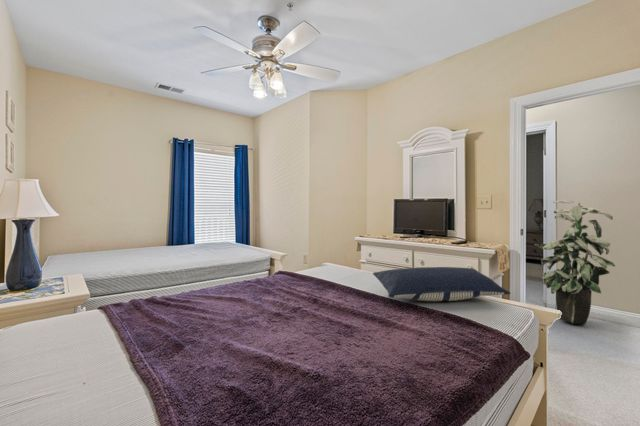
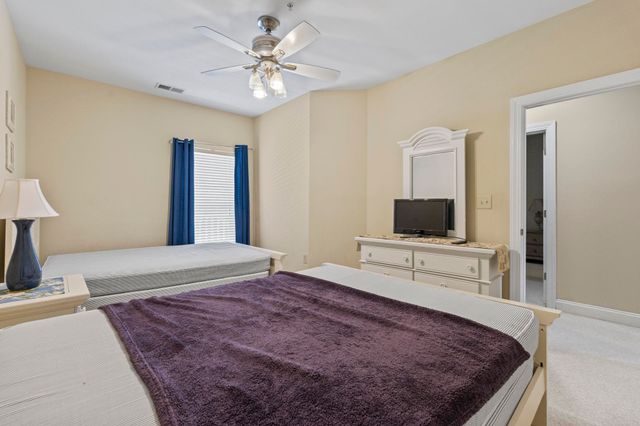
- indoor plant [533,199,616,326]
- pillow [372,266,512,302]
